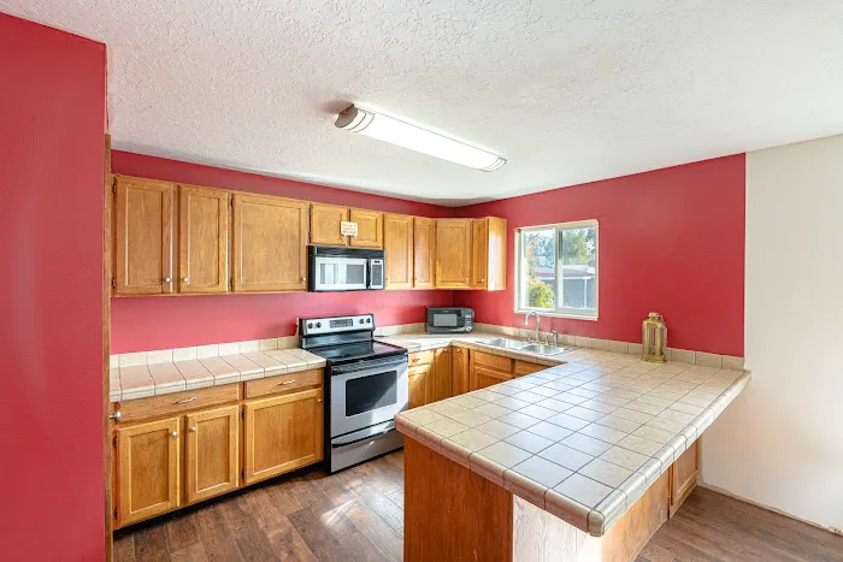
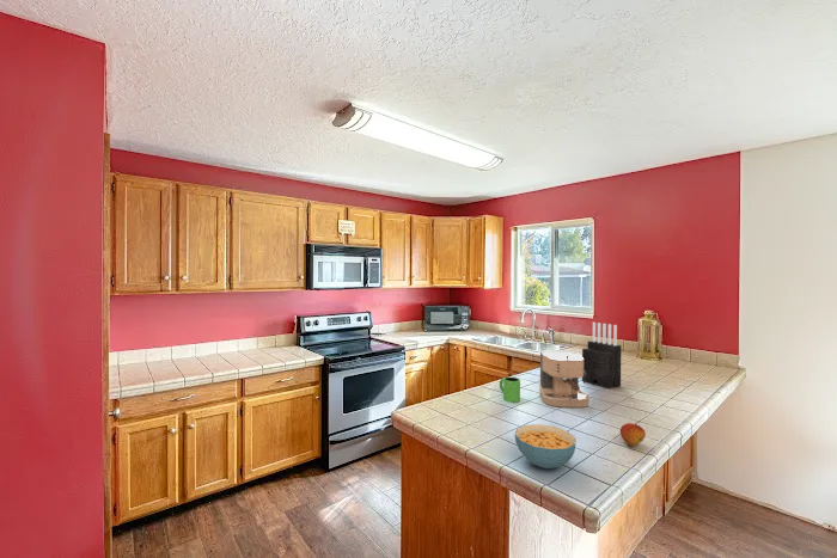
+ knife block [581,321,622,390]
+ fruit [619,422,647,447]
+ cereal bowl [513,423,578,470]
+ mug [499,376,521,404]
+ coffee maker [538,349,591,409]
